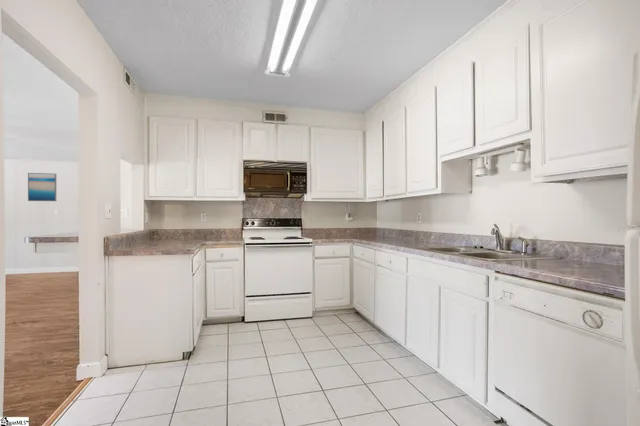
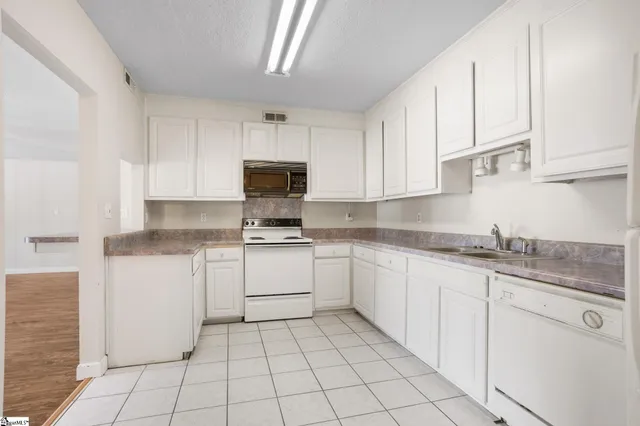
- wall art [27,172,57,202]
